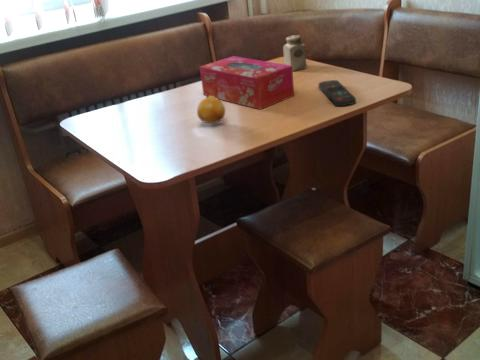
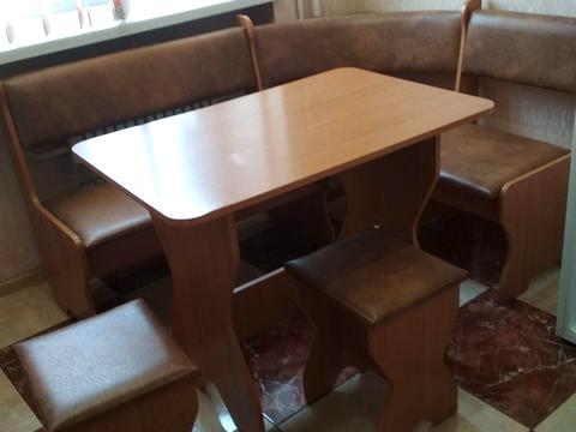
- remote control [318,79,357,107]
- salt shaker [282,34,307,72]
- fruit [196,96,226,124]
- tissue box [199,55,295,110]
